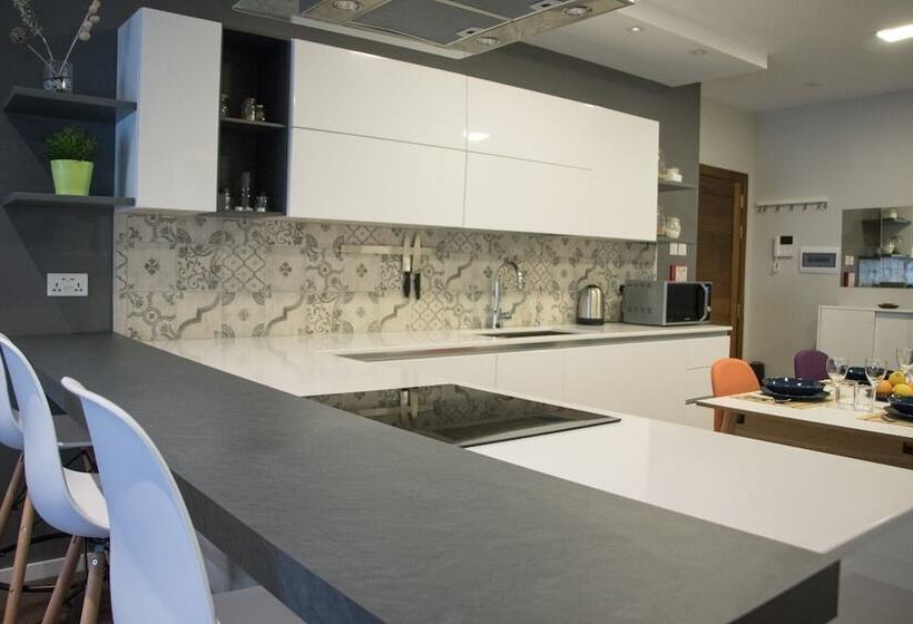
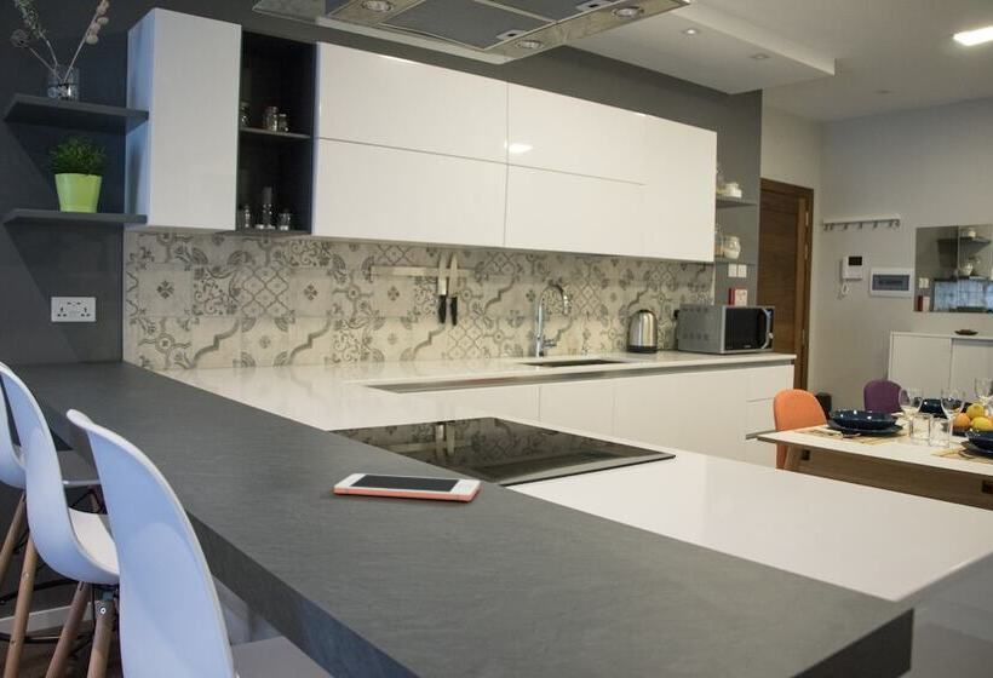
+ cell phone [333,472,481,502]
